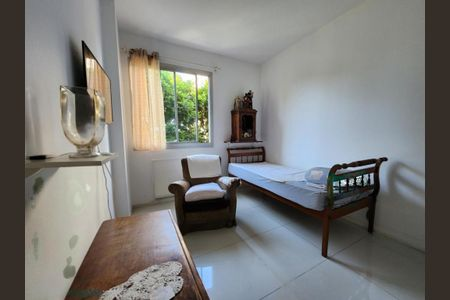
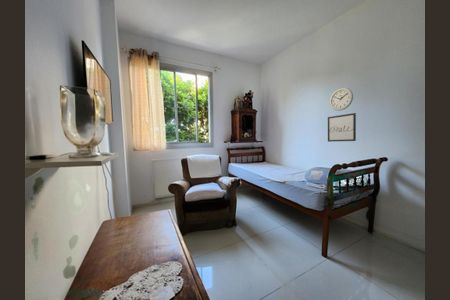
+ wall clock [329,87,354,112]
+ wall art [327,112,357,143]
